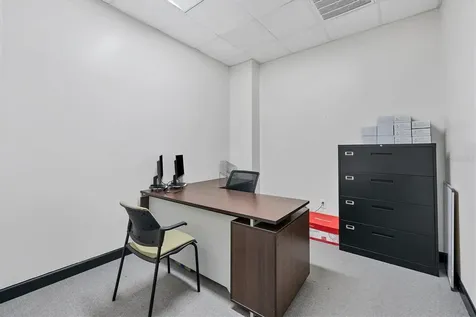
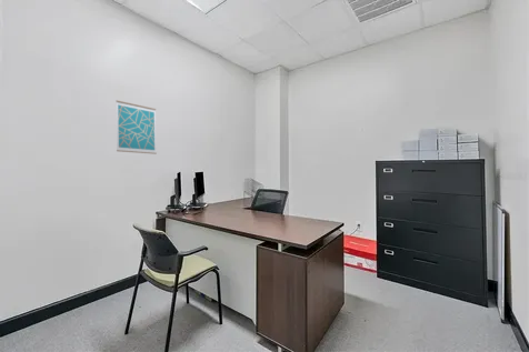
+ wall art [114,99,158,155]
